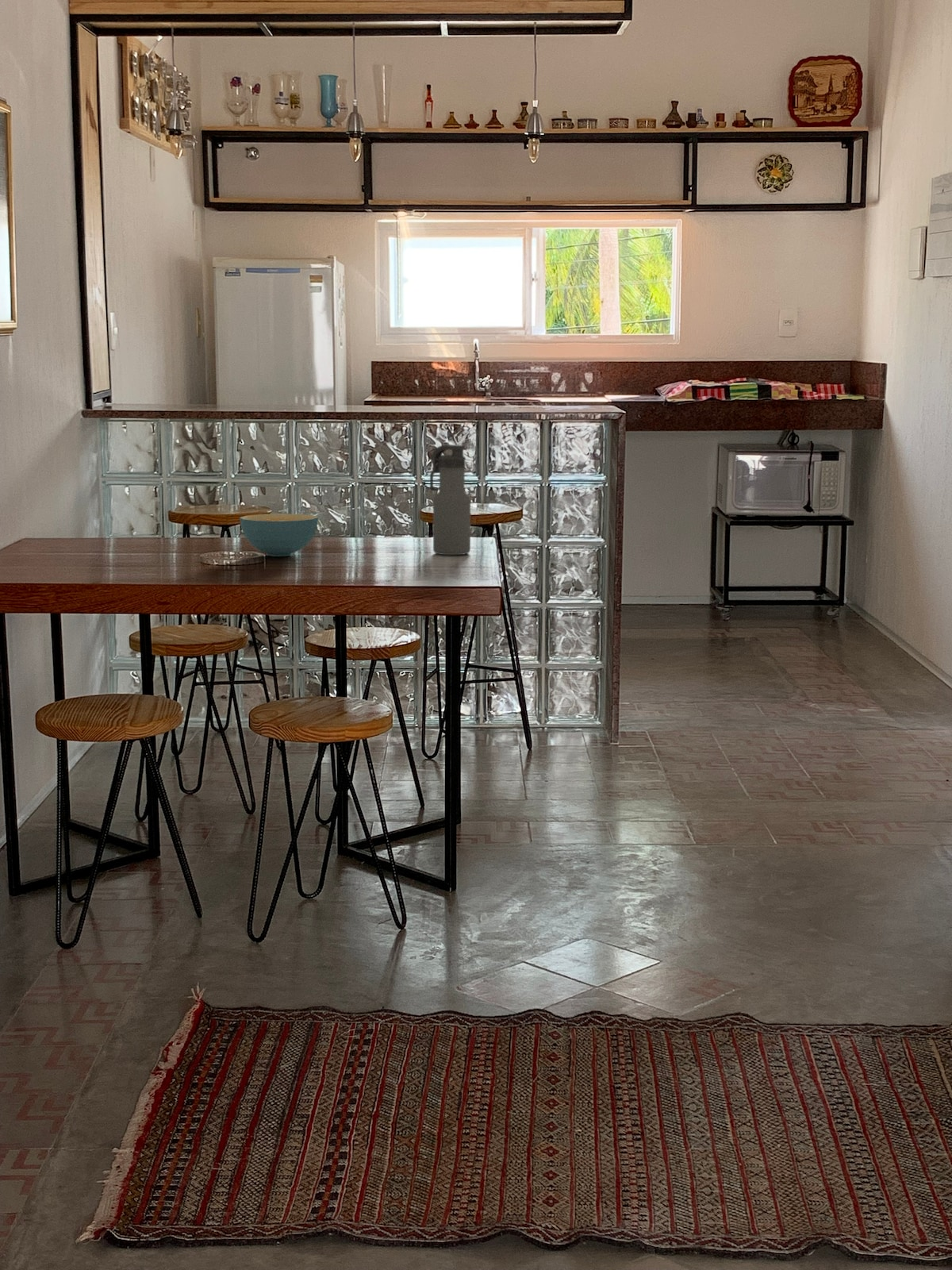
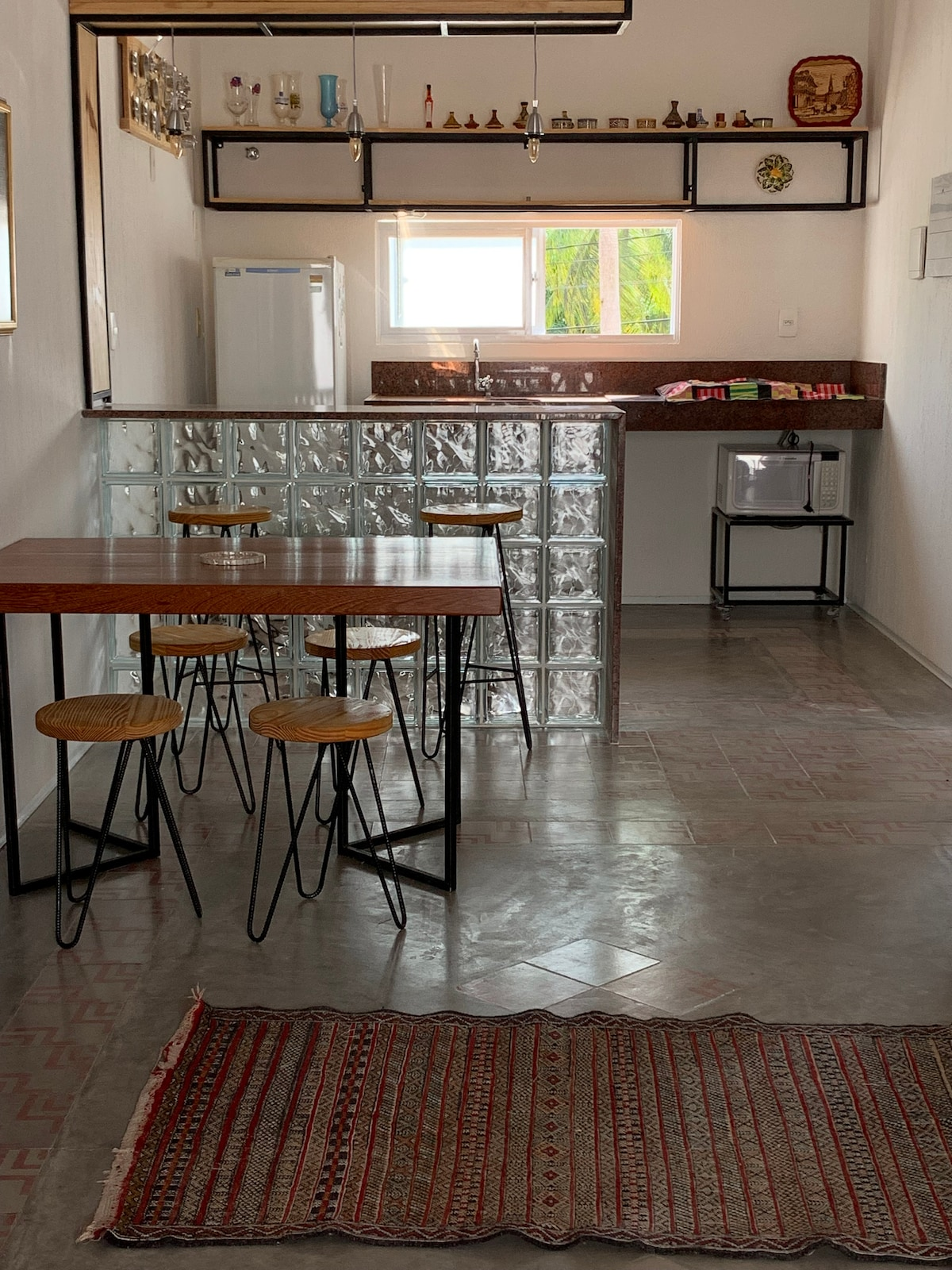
- water bottle [429,444,471,556]
- cereal bowl [239,513,319,557]
